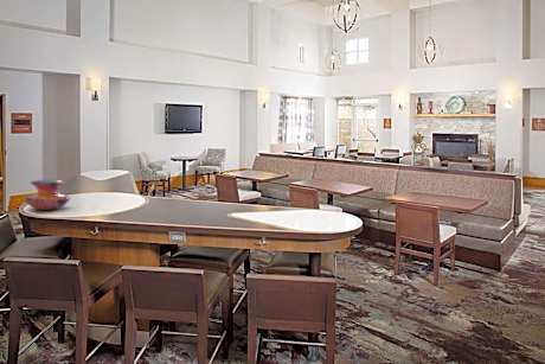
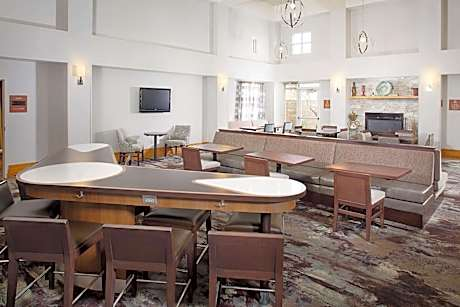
- decorative vase [24,179,71,211]
